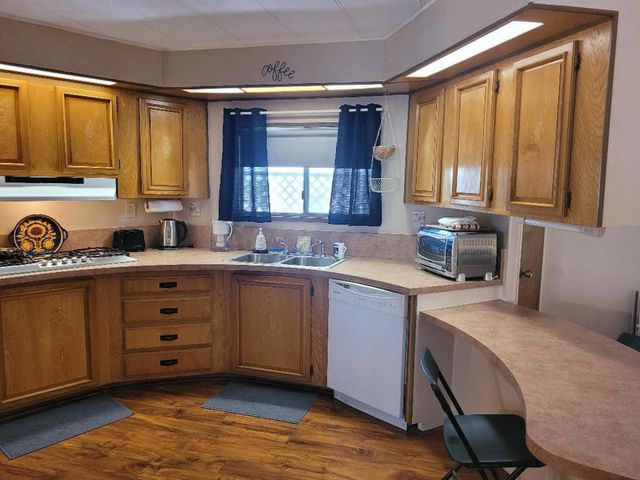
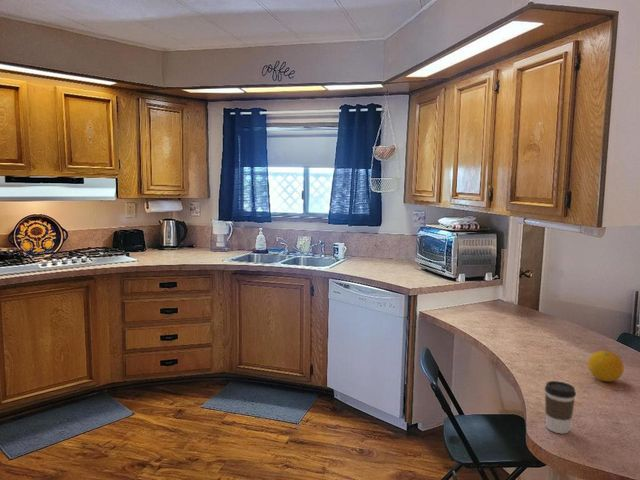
+ fruit [587,350,625,383]
+ coffee cup [544,380,577,435]
